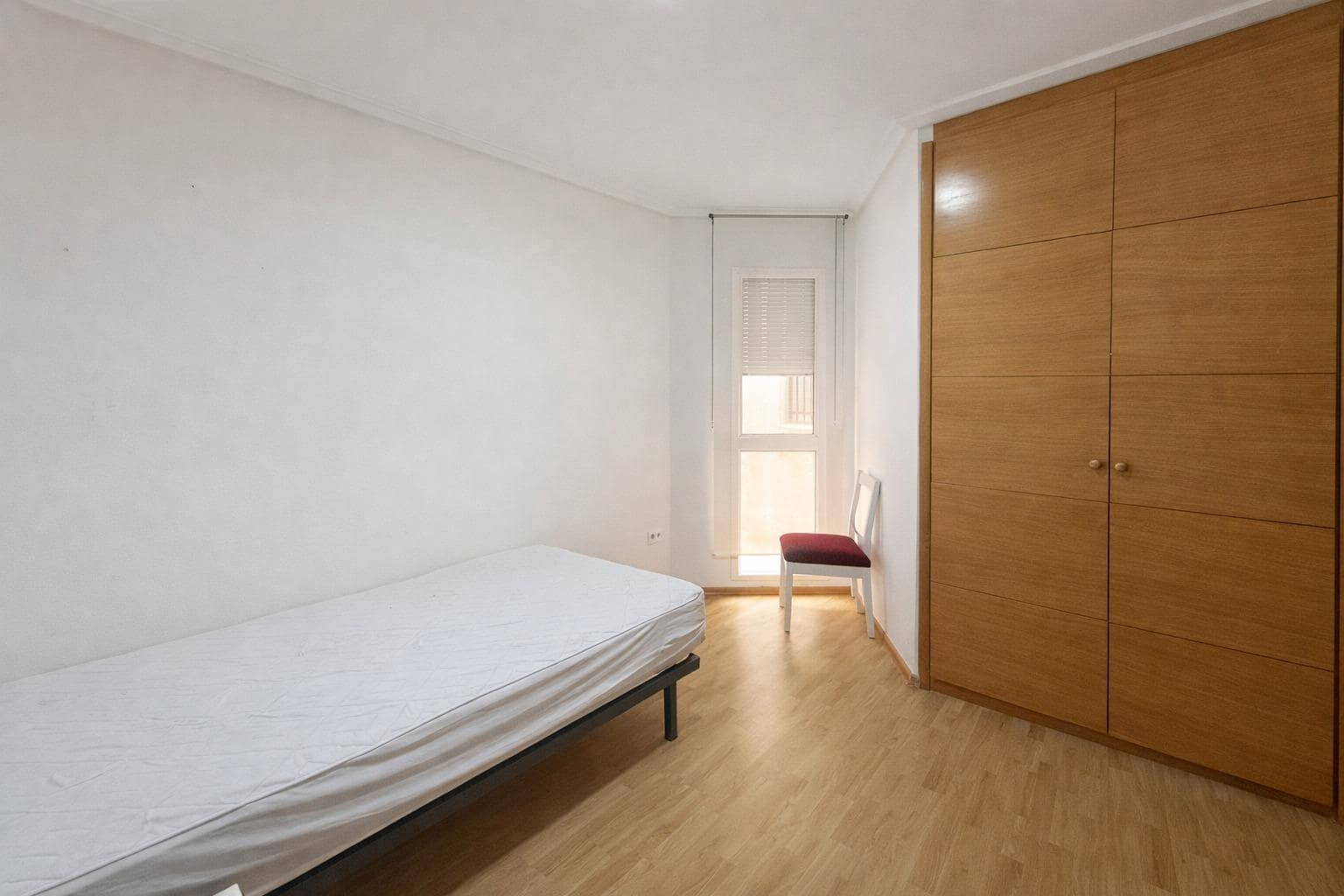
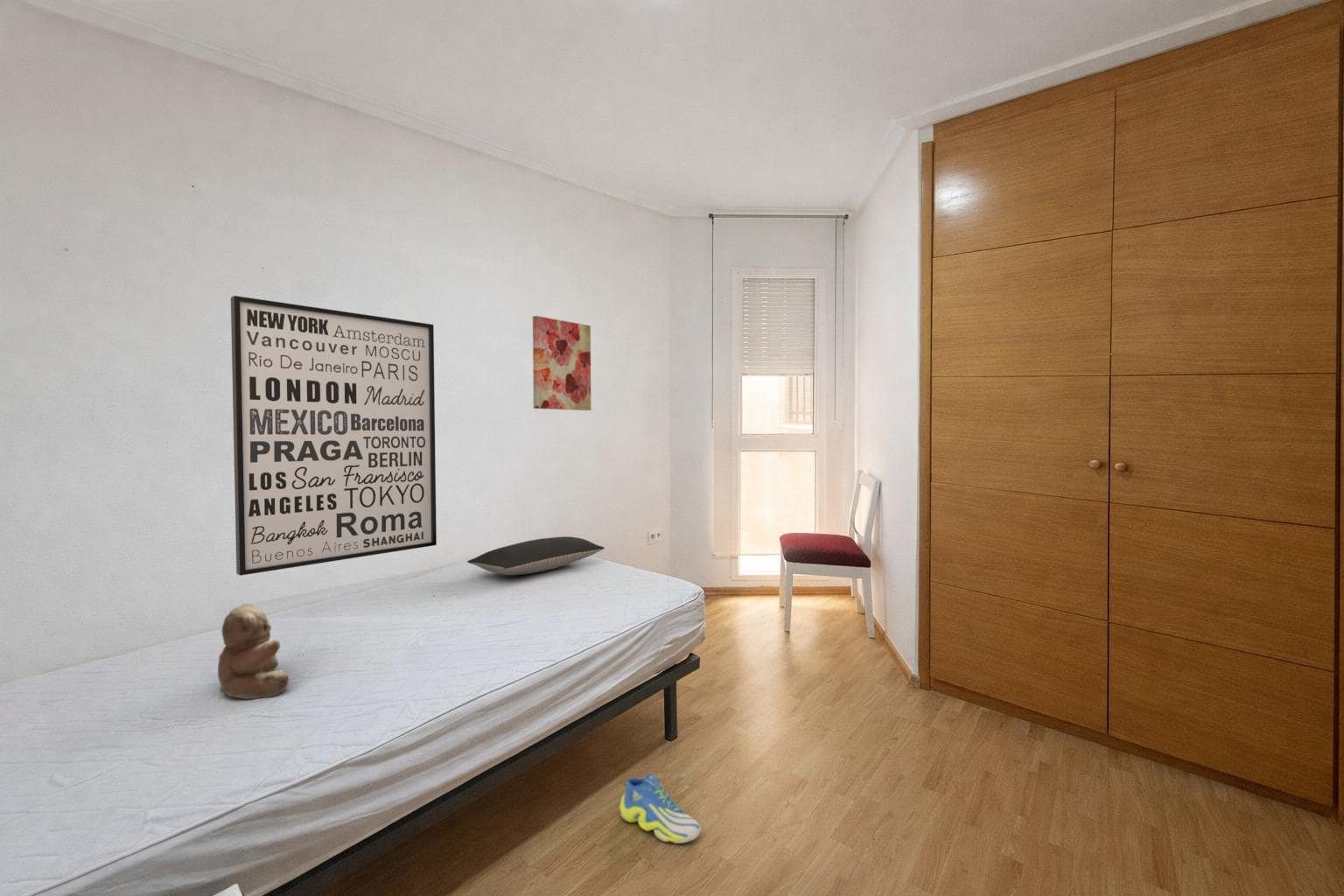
+ teddy bear [217,602,289,700]
+ sneaker [619,773,702,844]
+ wall art [230,295,437,577]
+ pillow [466,535,606,576]
+ wall art [532,315,591,411]
